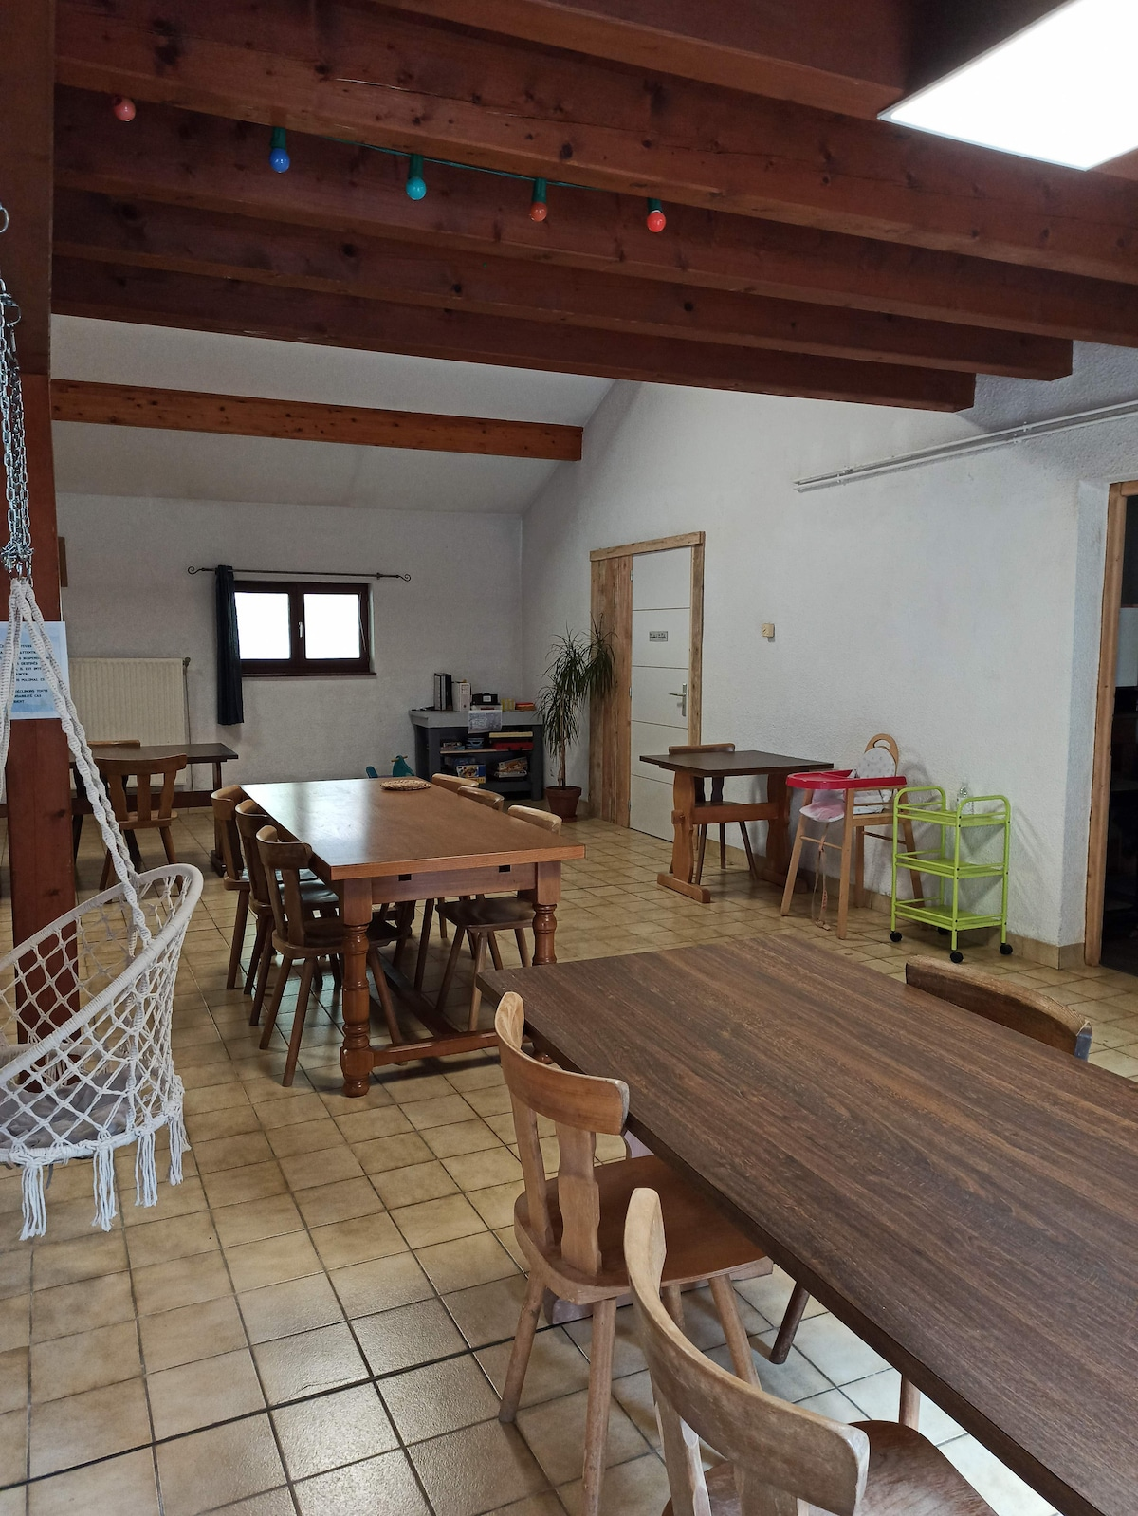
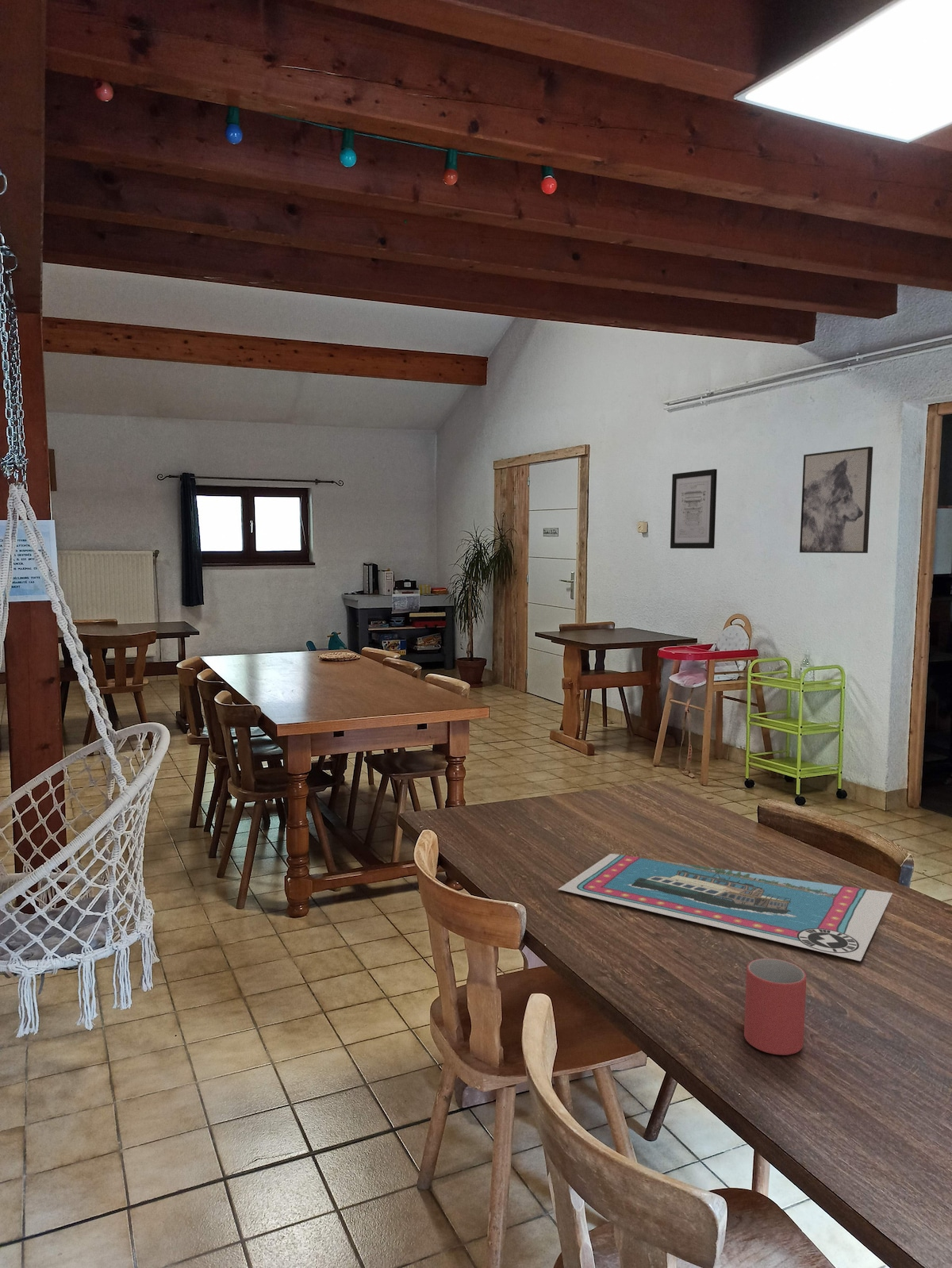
+ postcard [557,853,893,962]
+ mug [743,958,807,1056]
+ wall art [799,446,873,554]
+ wall art [670,468,718,549]
